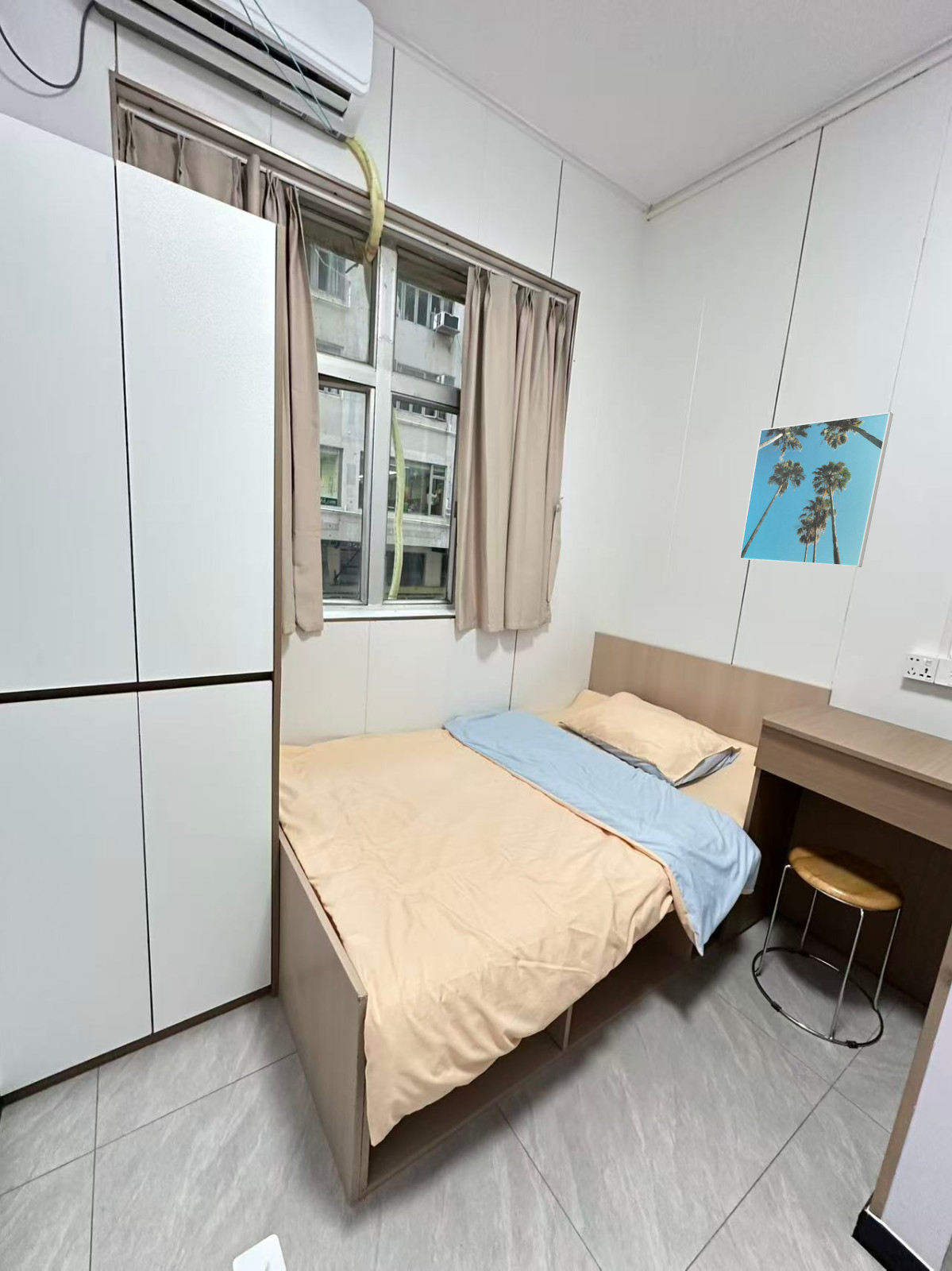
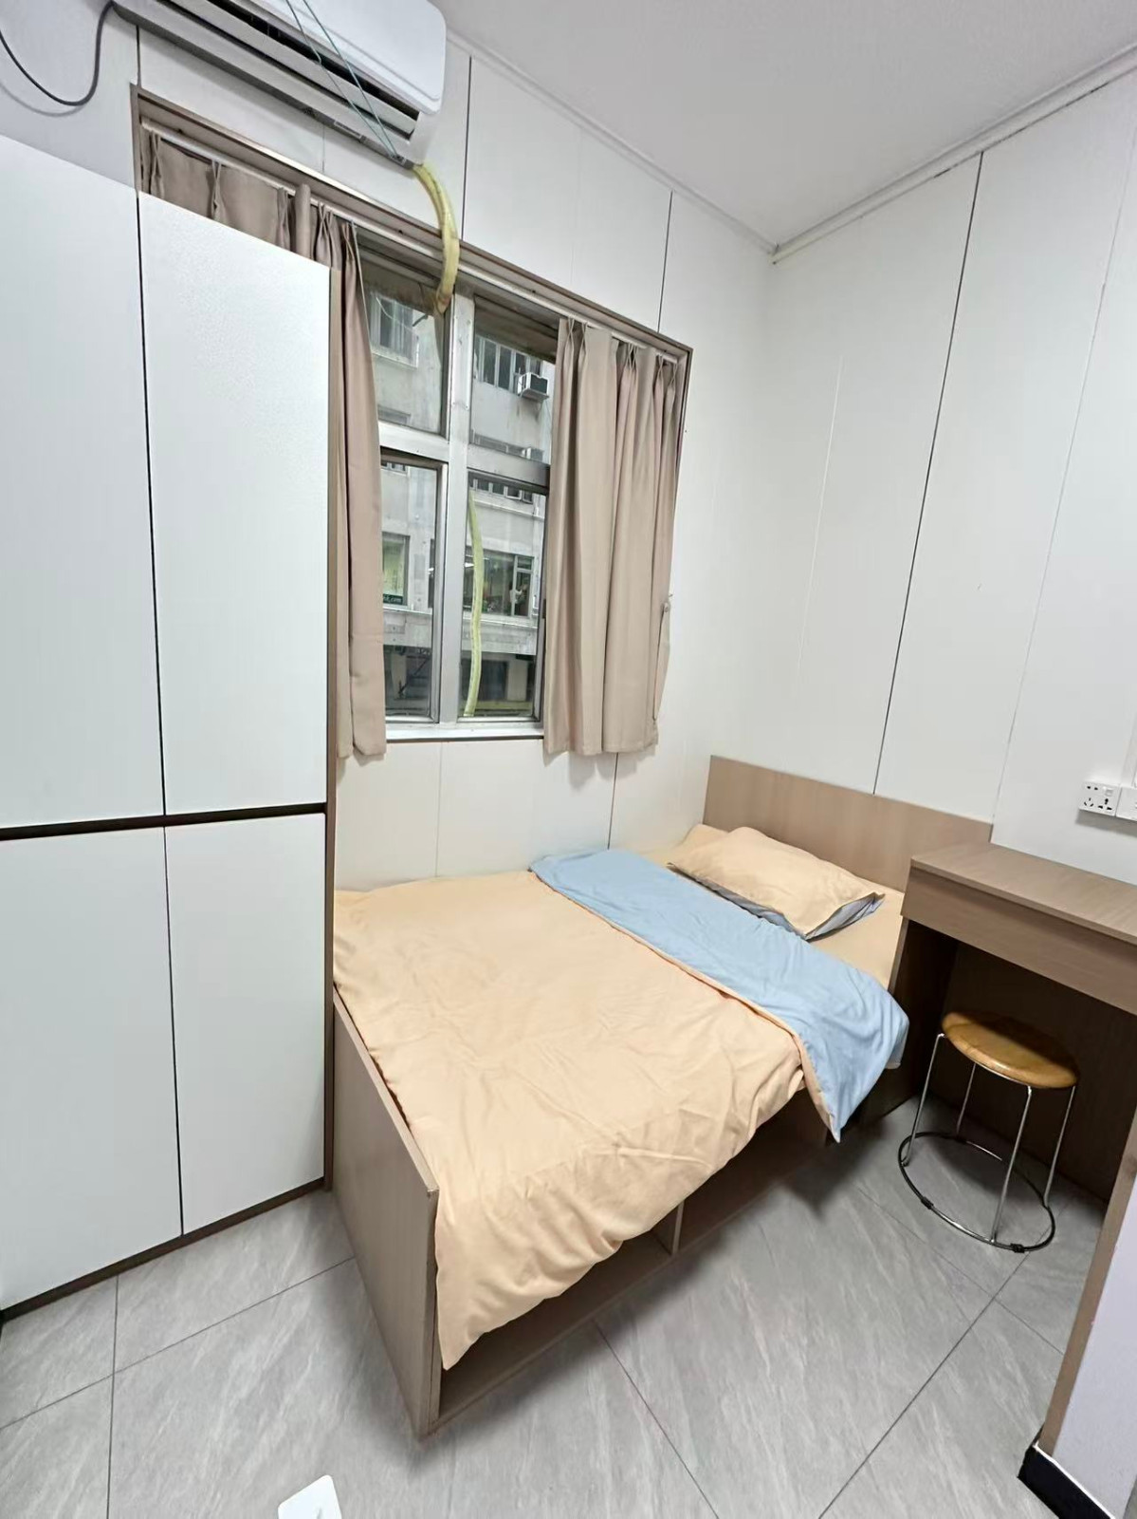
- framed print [738,411,894,568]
